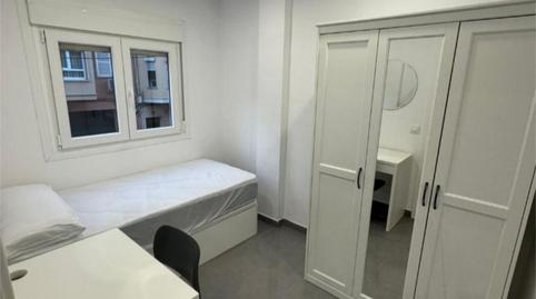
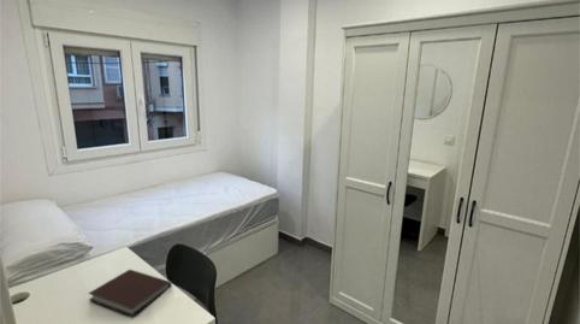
+ notebook [87,269,173,318]
